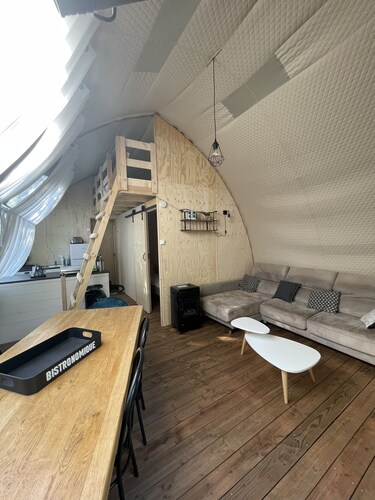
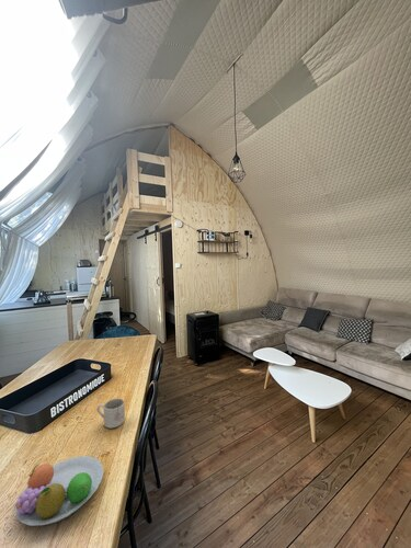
+ mug [95,398,126,429]
+ fruit bowl [14,455,104,527]
